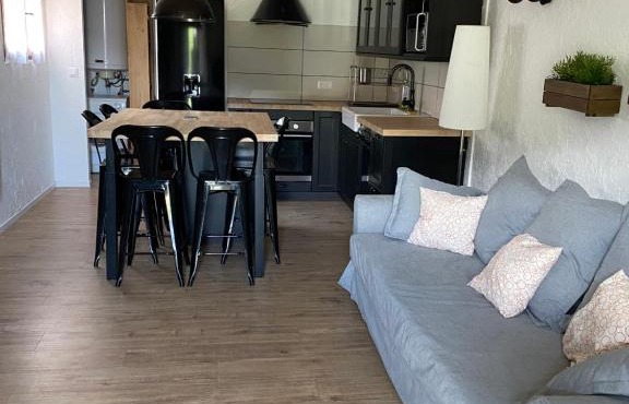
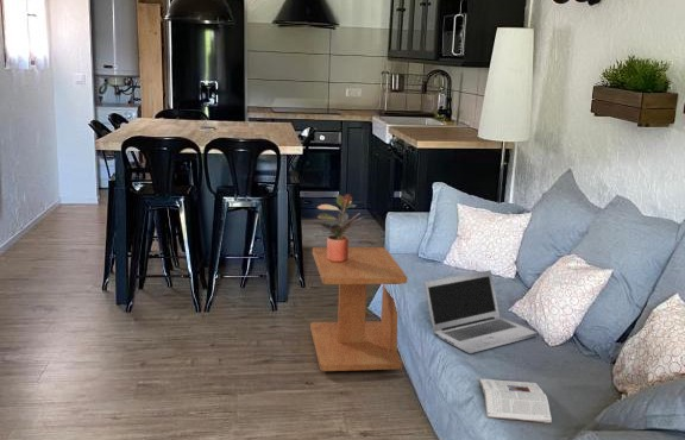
+ side table [309,246,408,372]
+ potted plant [309,193,367,262]
+ laptop [422,269,539,354]
+ magazine [478,377,553,425]
